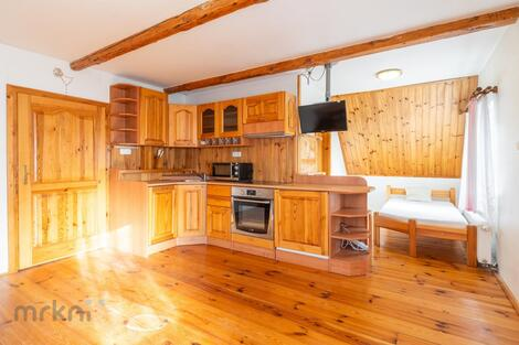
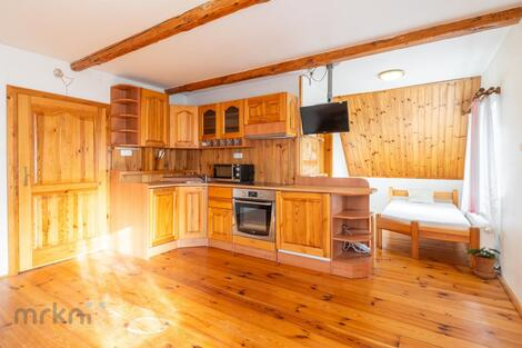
+ potted plant [465,246,502,279]
